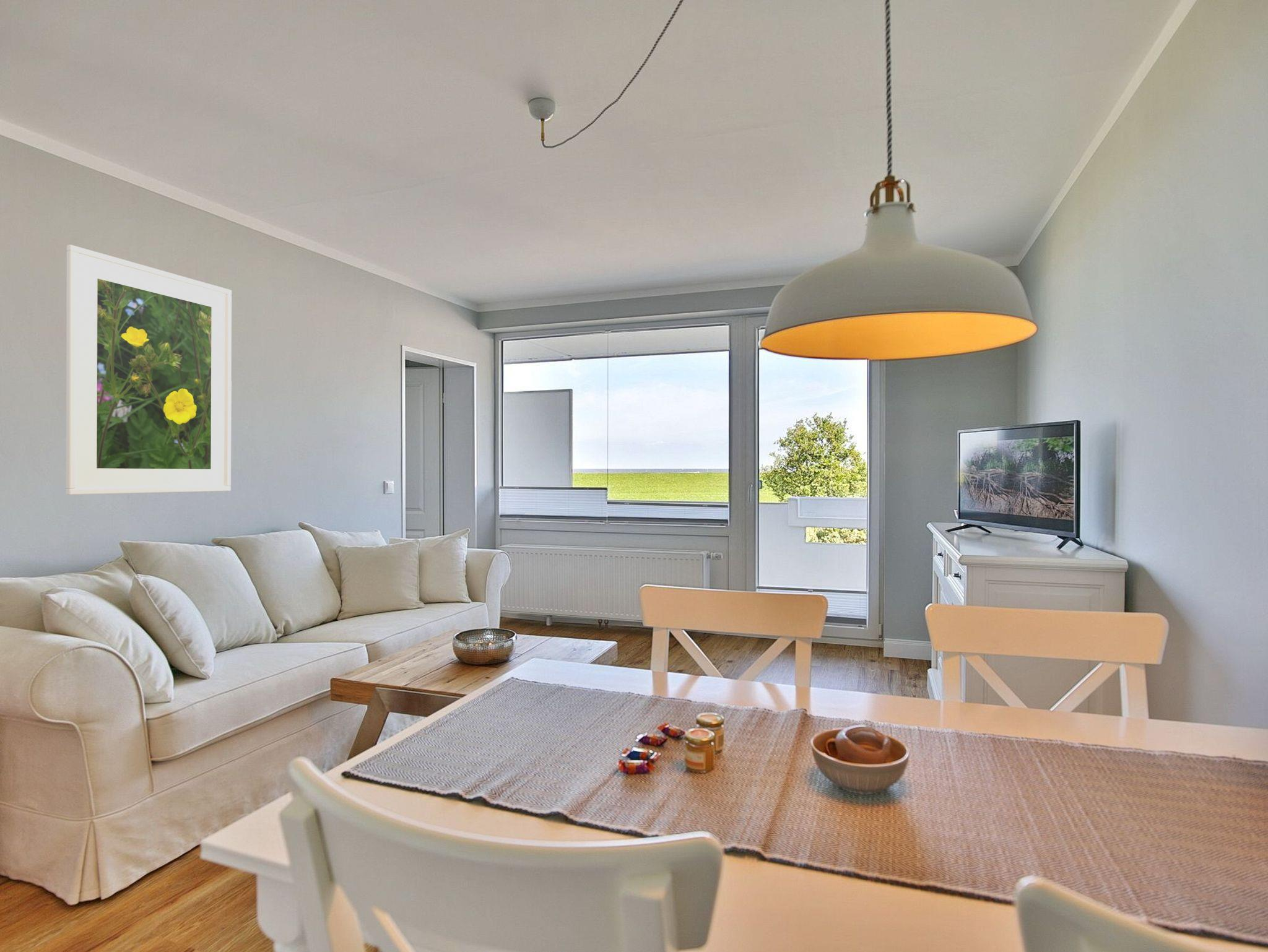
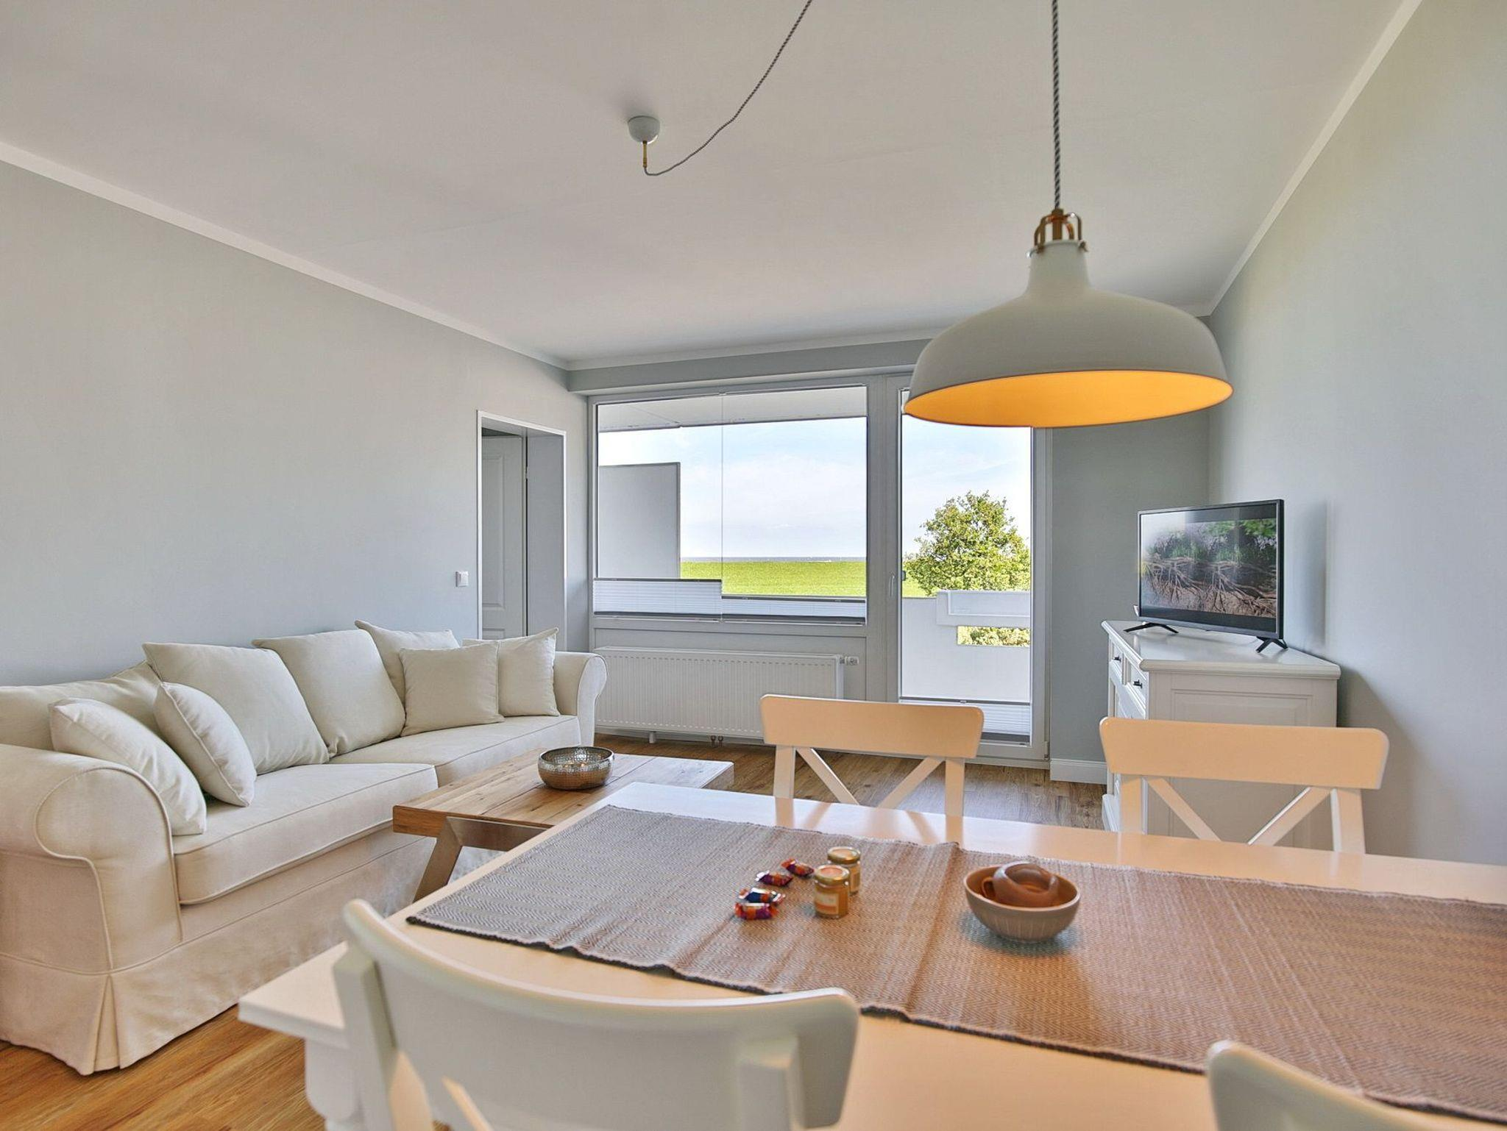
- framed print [65,244,232,495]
